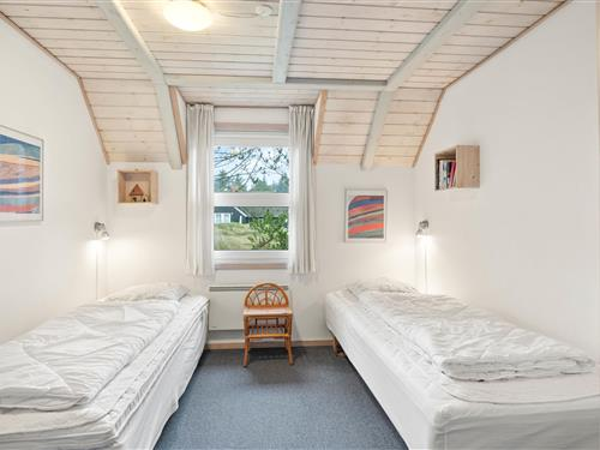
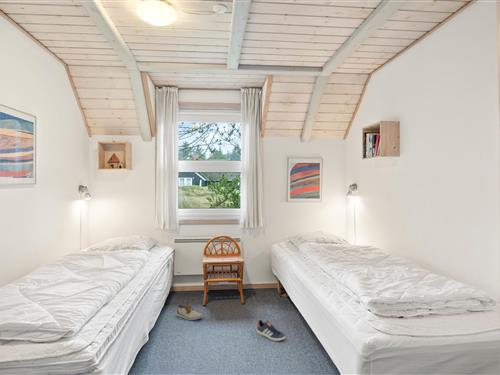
+ shoe [176,303,204,321]
+ sneaker [256,319,286,342]
